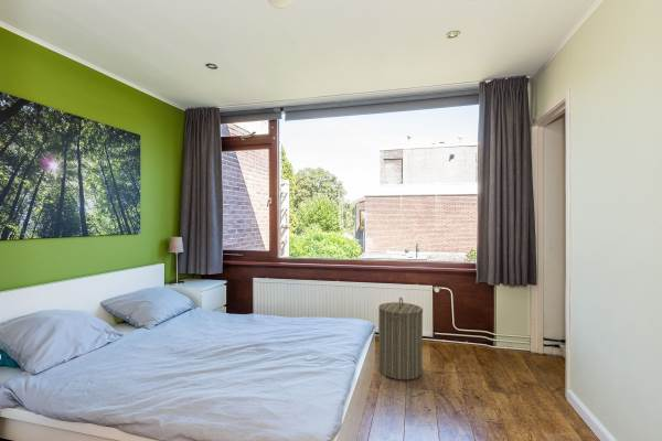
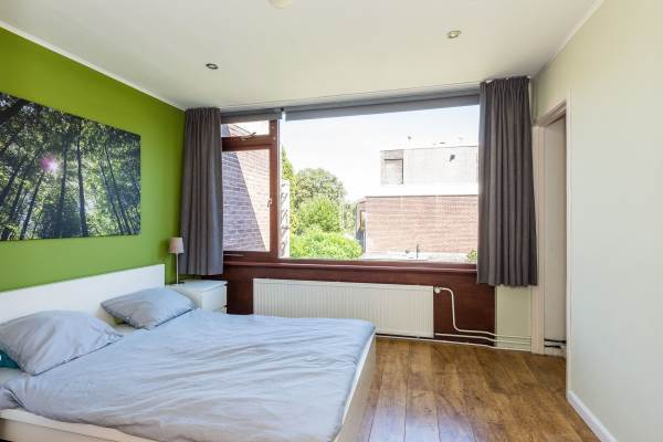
- laundry hamper [377,297,424,381]
